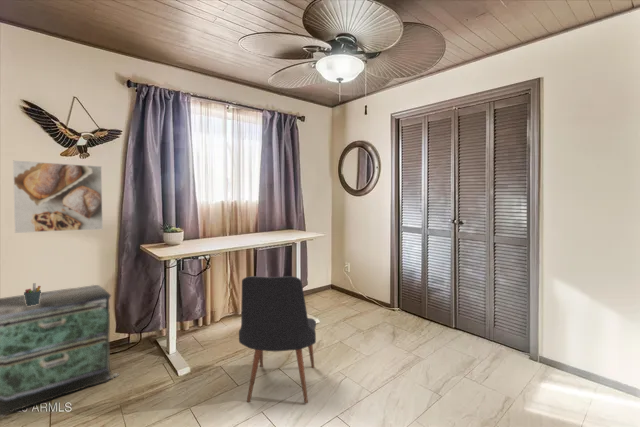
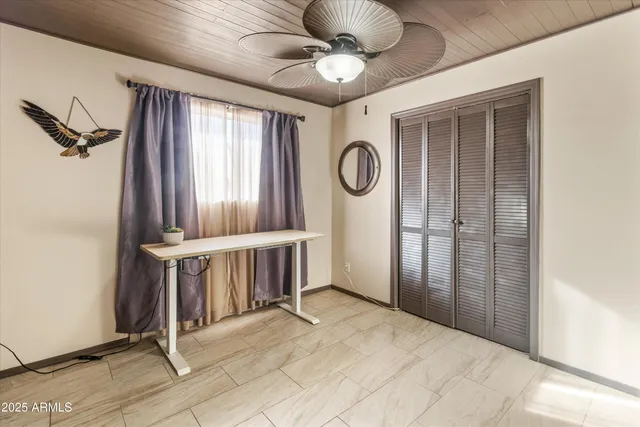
- chair [238,275,317,404]
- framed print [12,160,104,234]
- pen holder [23,282,42,306]
- filing cabinet [0,284,121,418]
